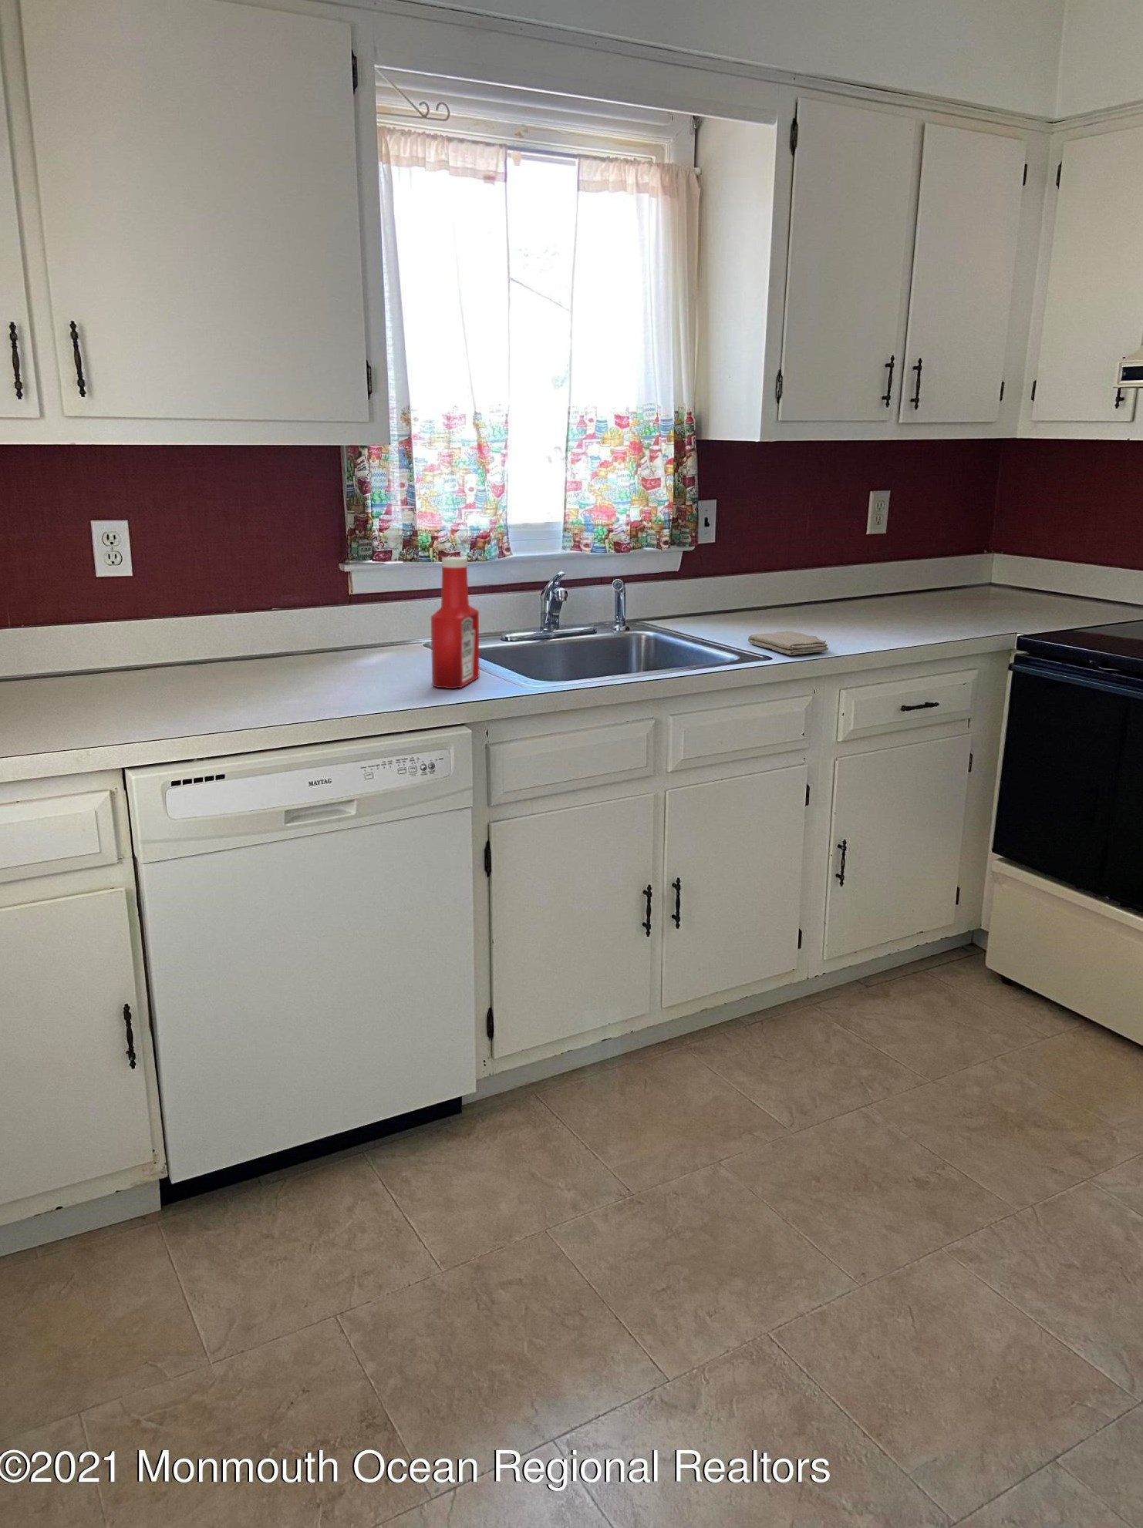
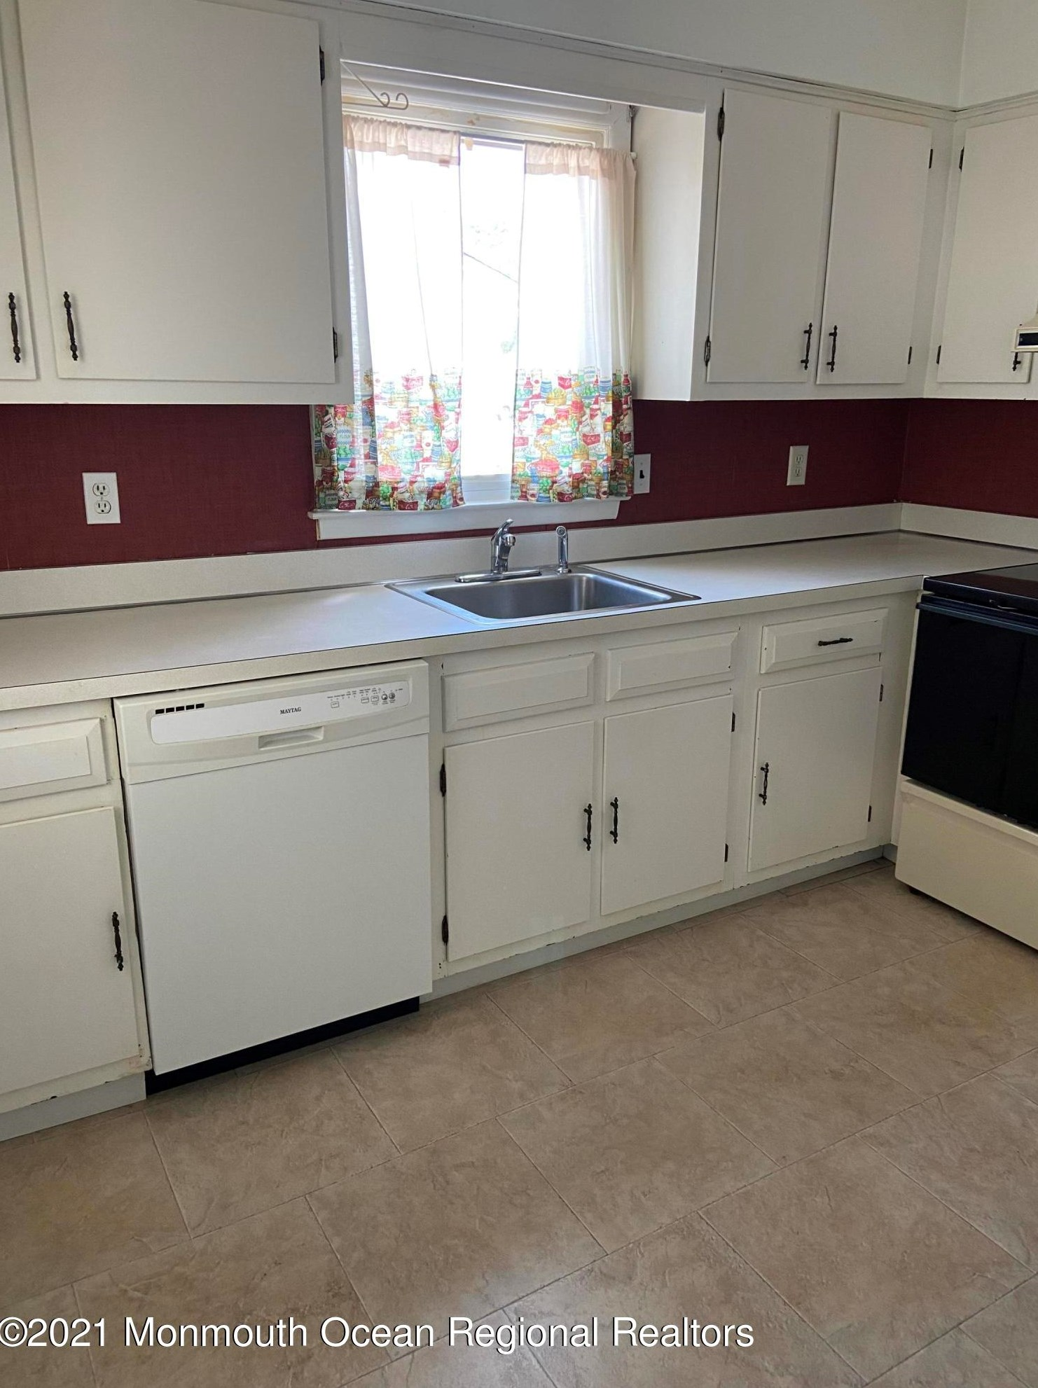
- soap bottle [430,556,480,689]
- washcloth [747,630,830,657]
